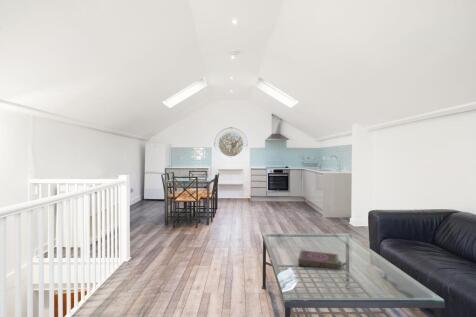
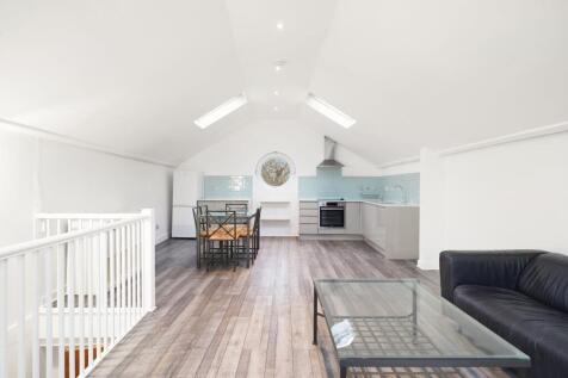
- book [297,249,340,270]
